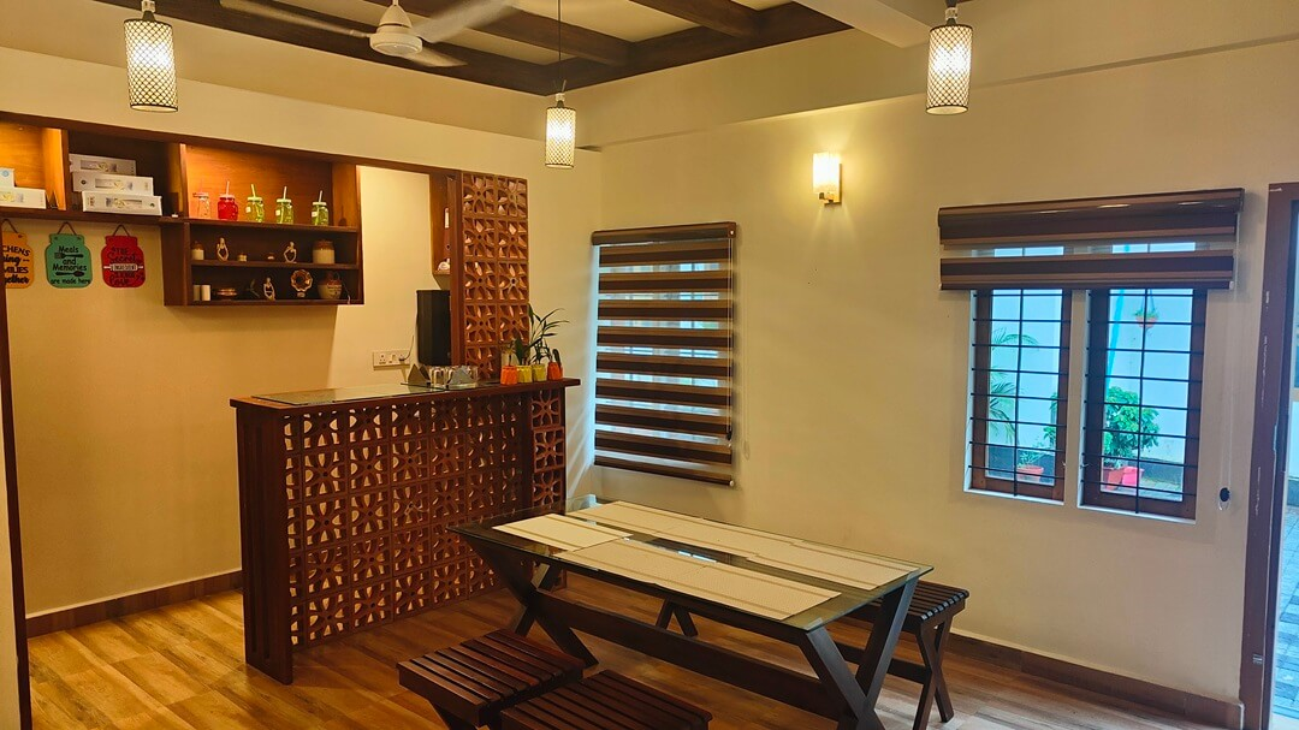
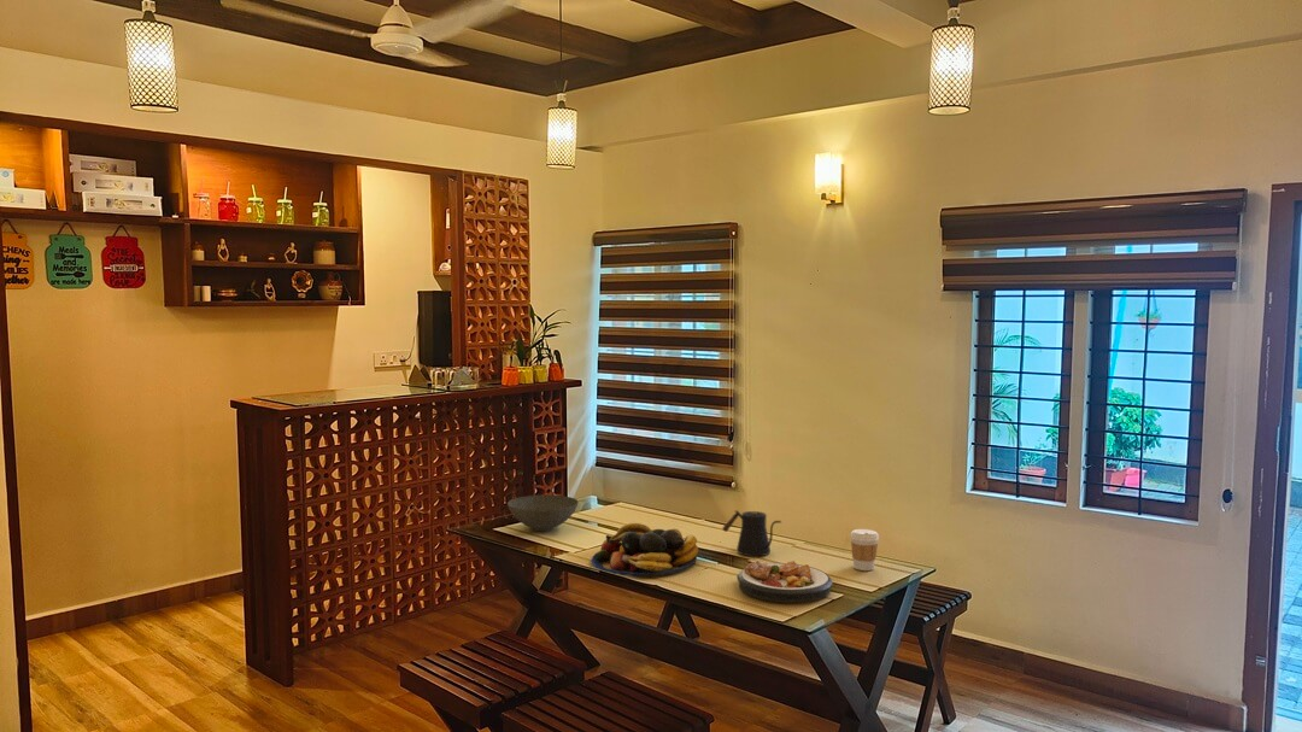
+ fruit bowl [590,522,699,578]
+ coffee cup [849,528,880,572]
+ kettle [721,509,782,557]
+ plate [735,560,834,603]
+ bowl [506,494,579,532]
